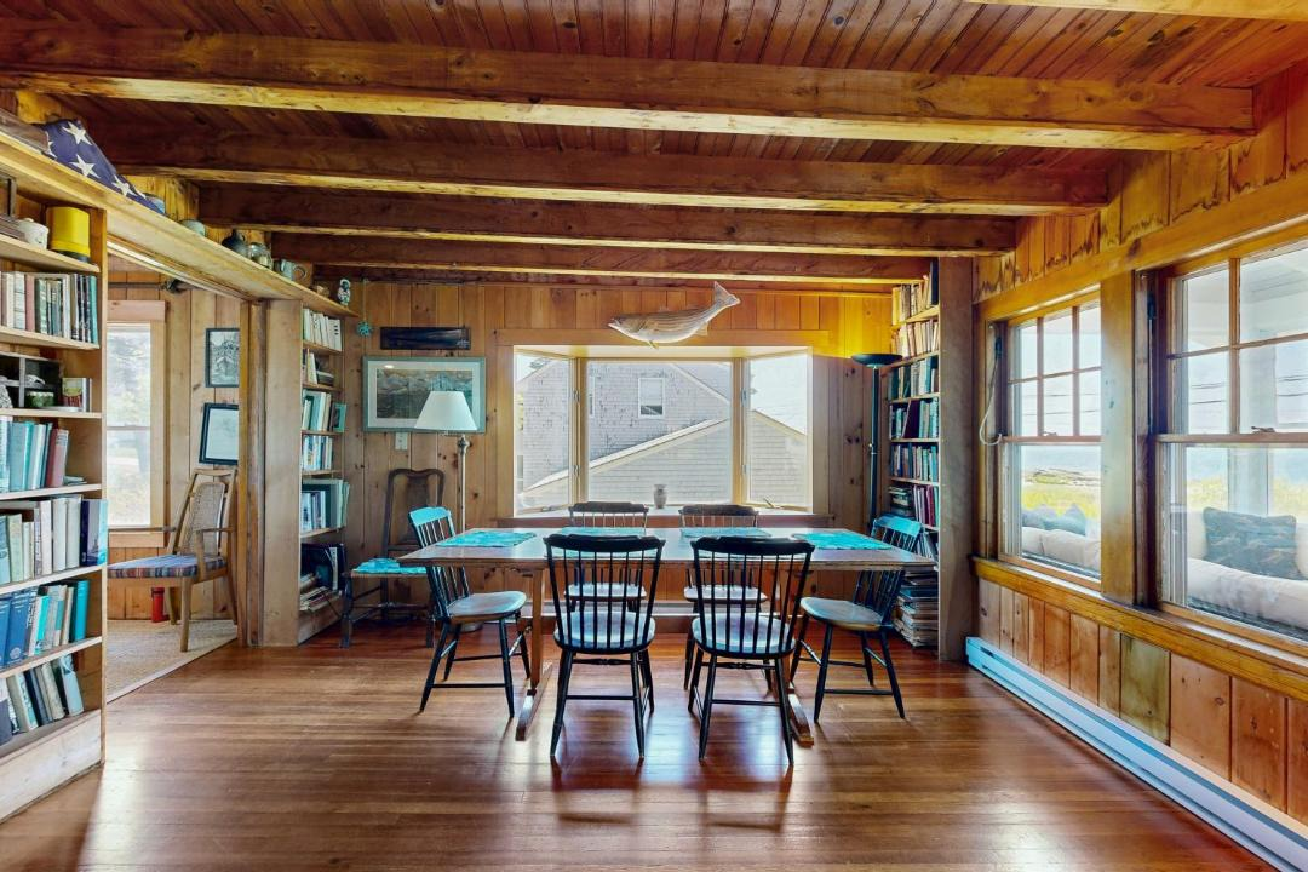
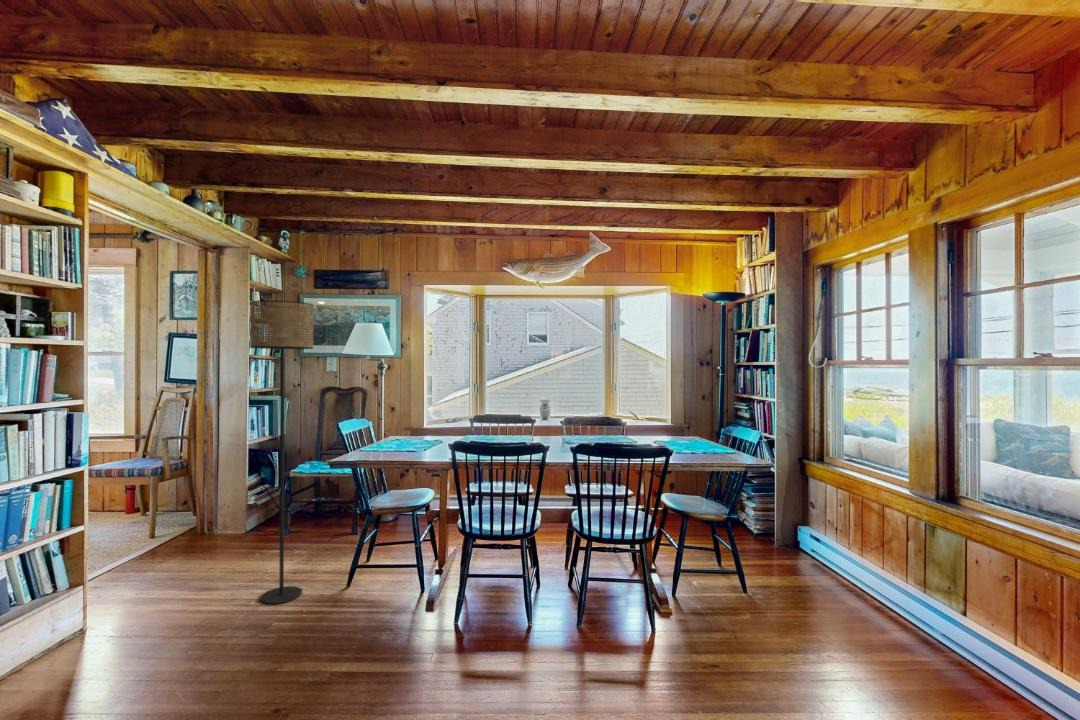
+ floor lamp [249,299,315,605]
